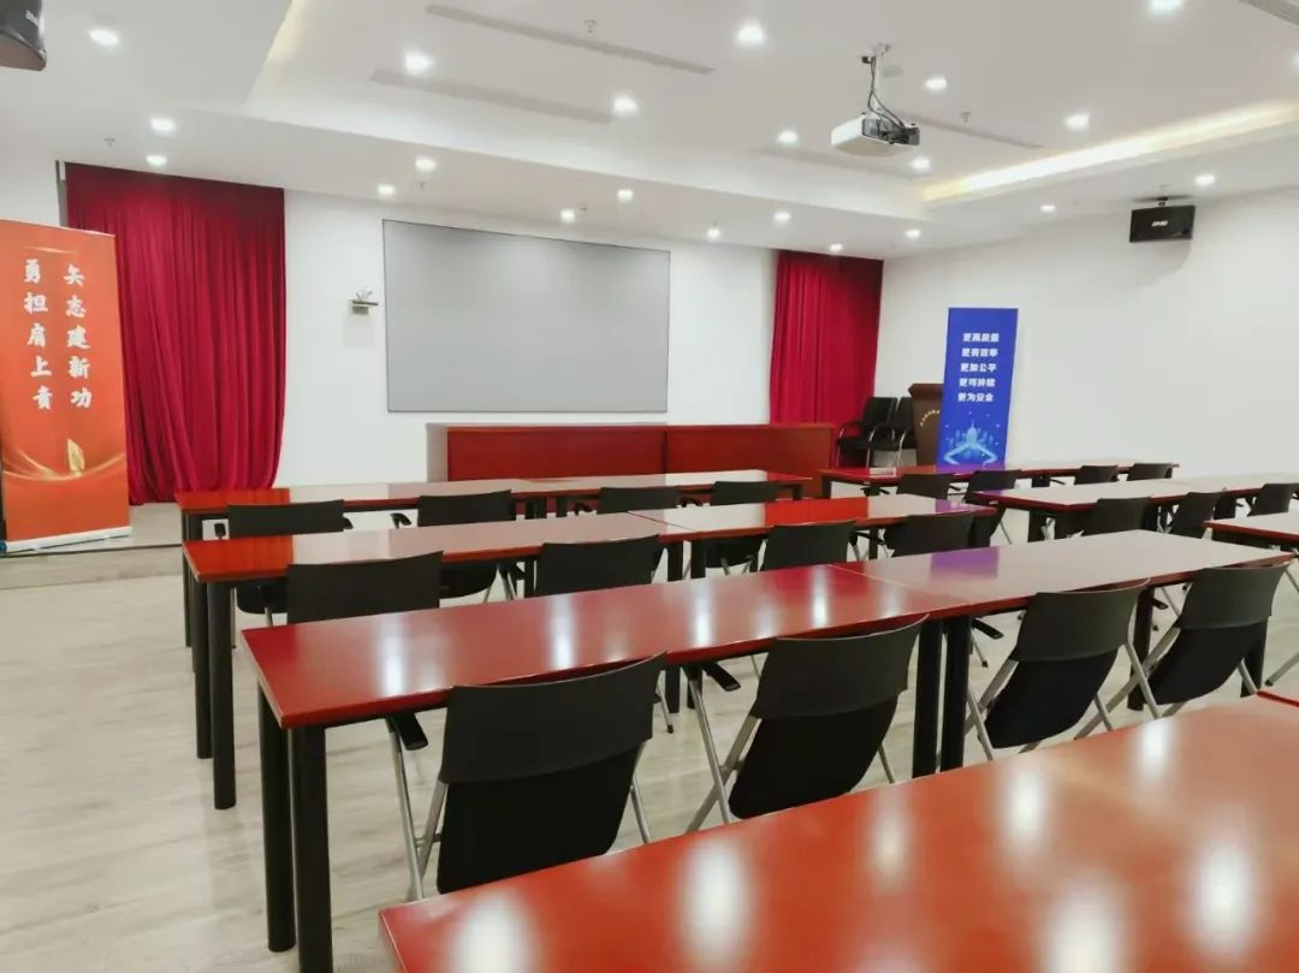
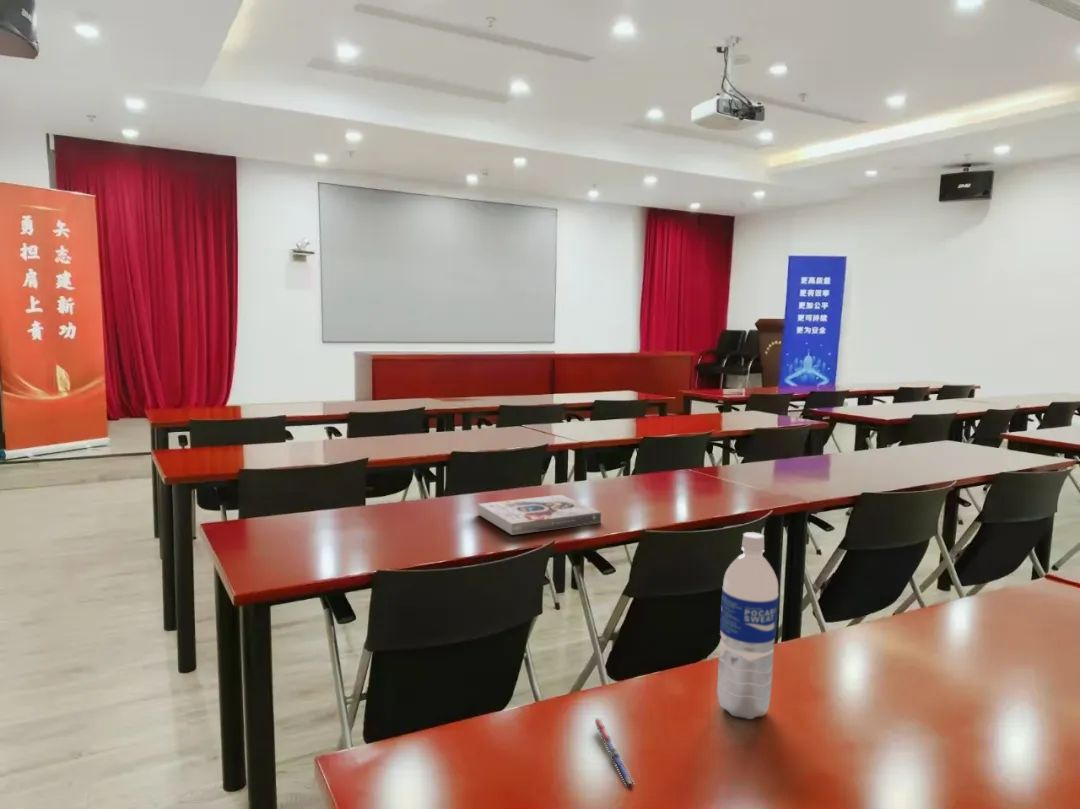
+ book [477,494,602,536]
+ water bottle [716,531,779,720]
+ pen [592,717,636,787]
